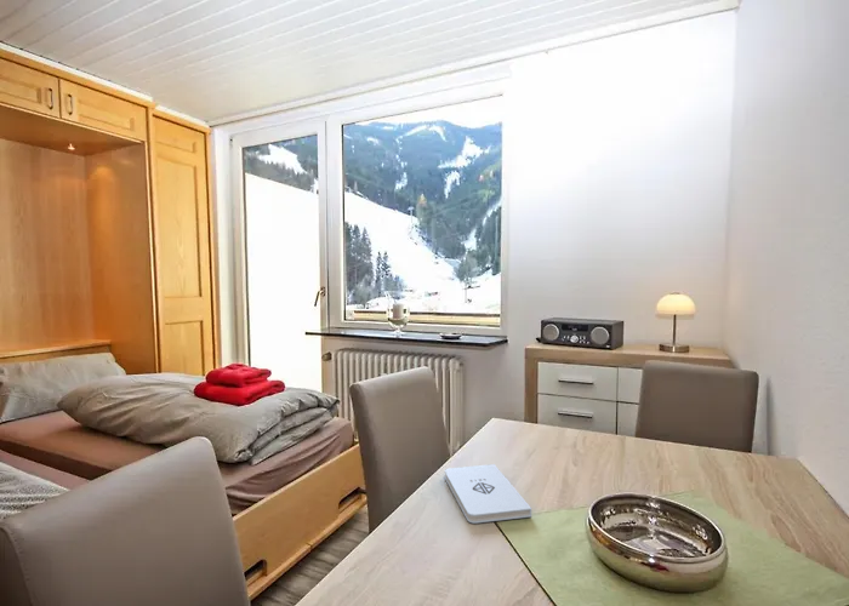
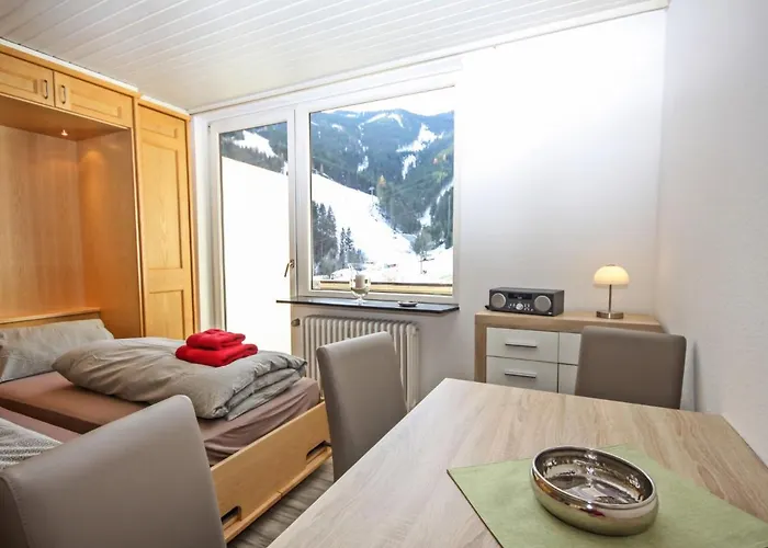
- notepad [444,463,532,525]
